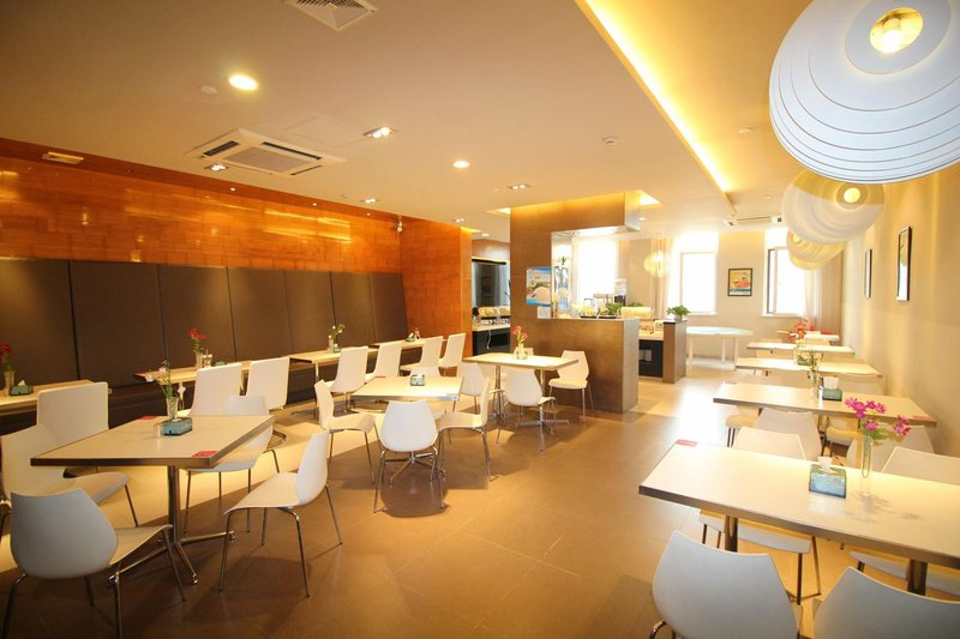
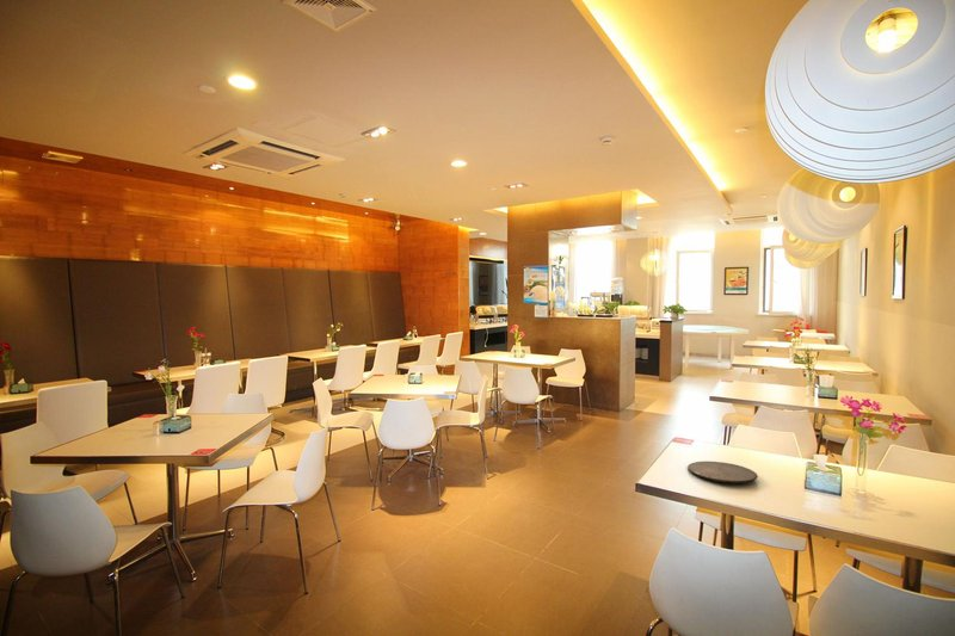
+ plate [686,461,759,484]
